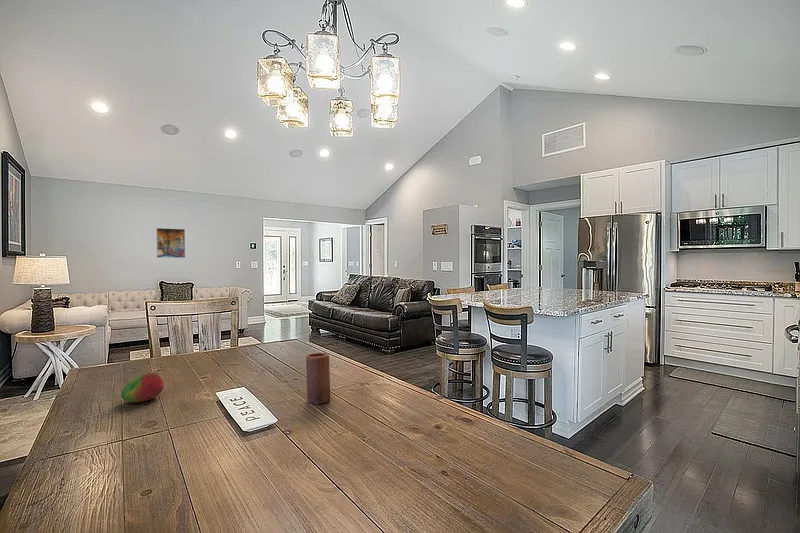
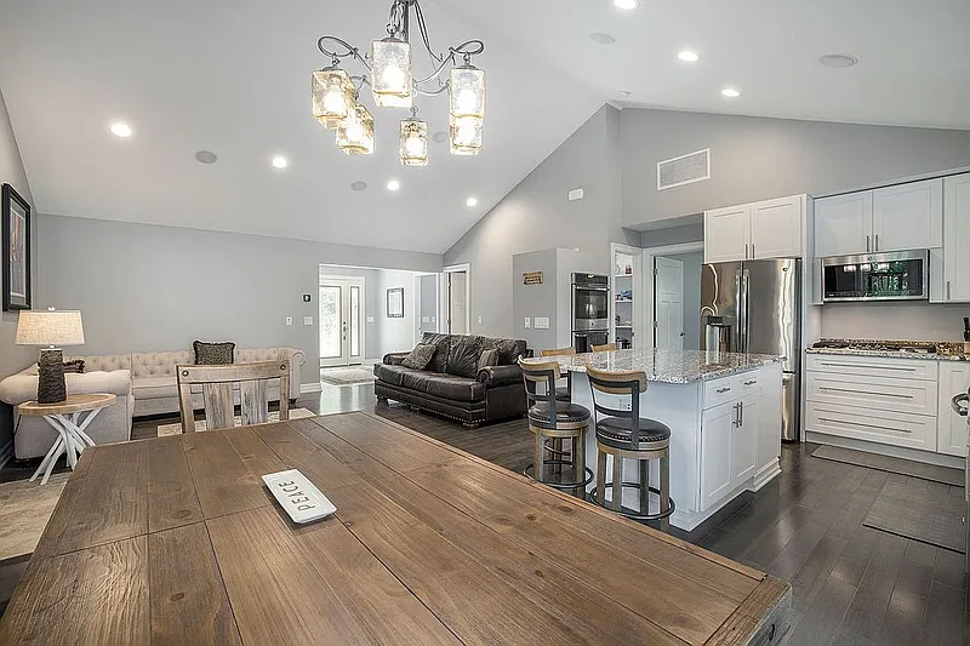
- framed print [155,227,186,259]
- candle [305,352,331,405]
- fruit [120,372,165,404]
